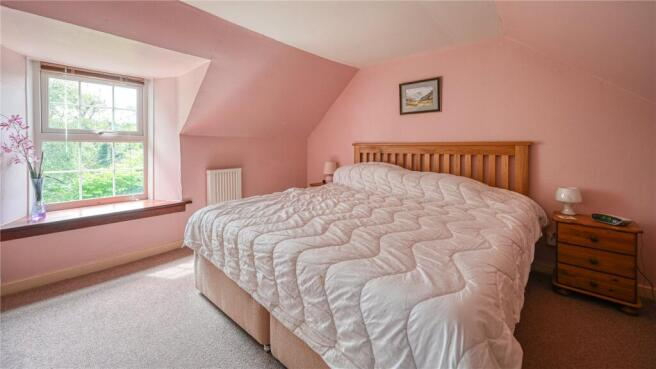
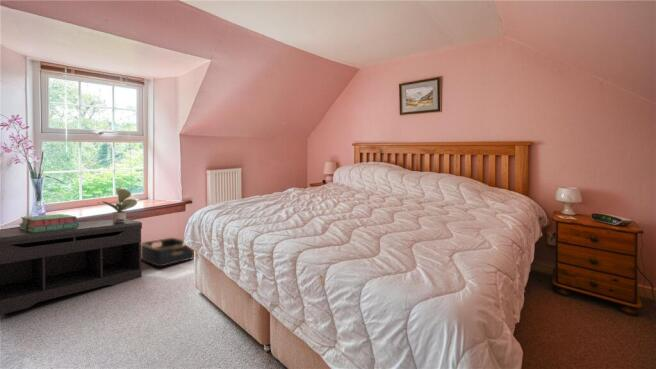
+ bench [0,218,143,316]
+ potted plant [101,187,138,223]
+ basket [141,237,195,268]
+ stack of books [18,213,79,233]
